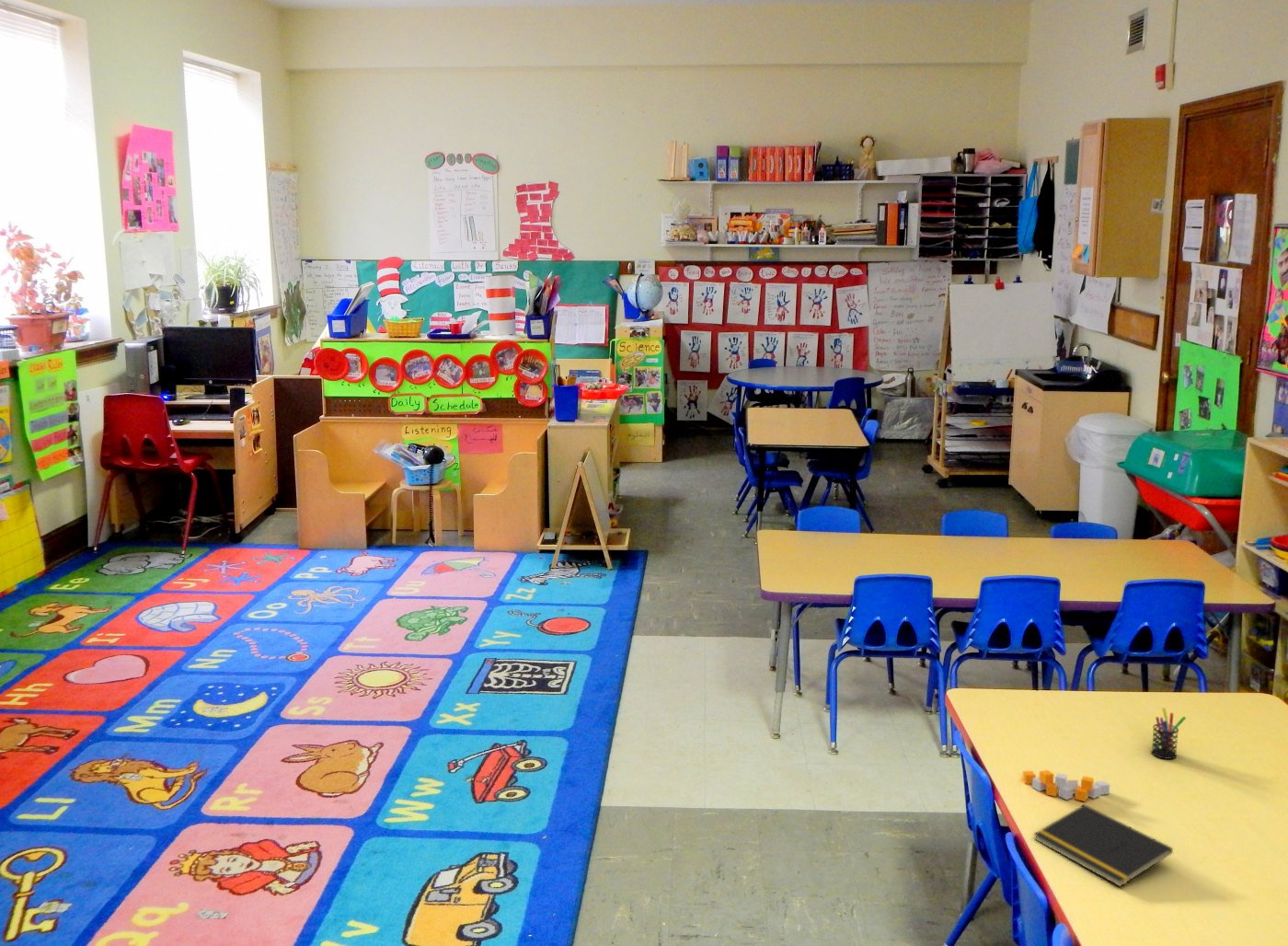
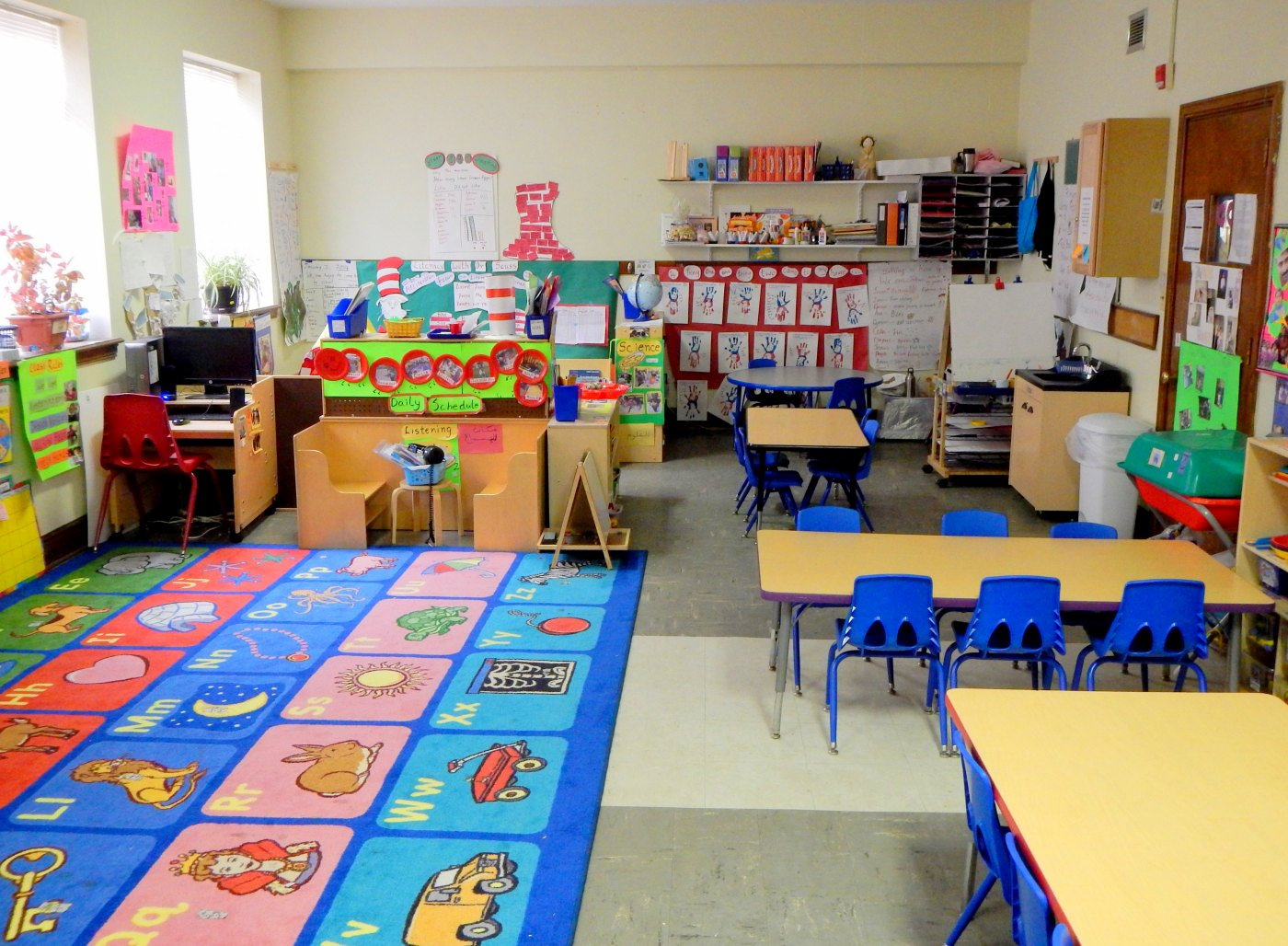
- toy blocks [1021,769,1110,802]
- notepad [1033,803,1174,888]
- pen holder [1150,707,1187,760]
